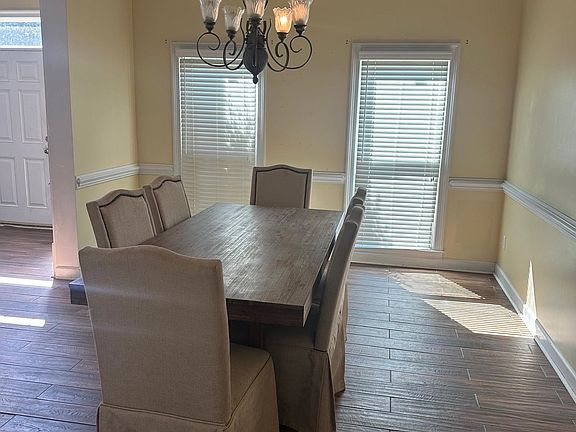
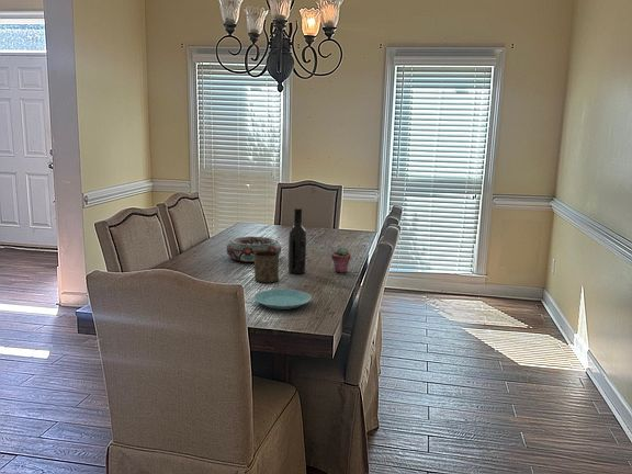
+ wine bottle [287,207,307,274]
+ potted succulent [330,246,352,274]
+ decorative bowl [225,236,282,263]
+ plate [252,289,313,311]
+ cup [253,251,280,284]
